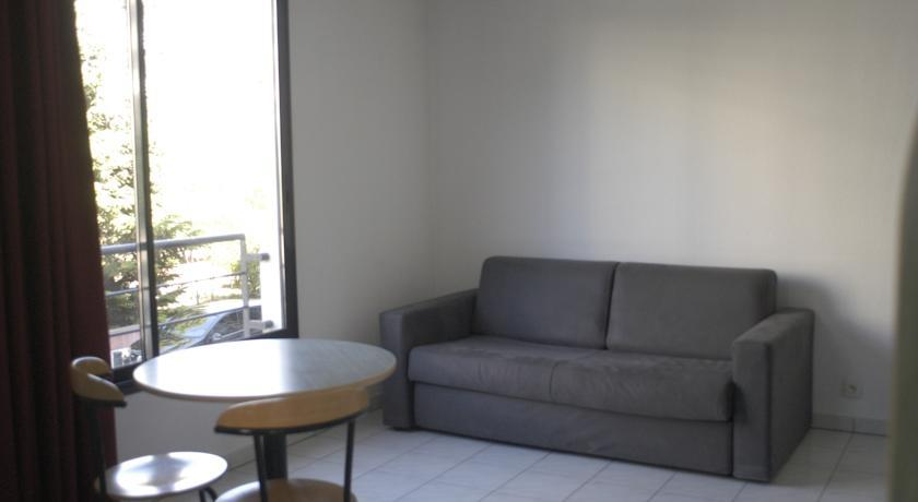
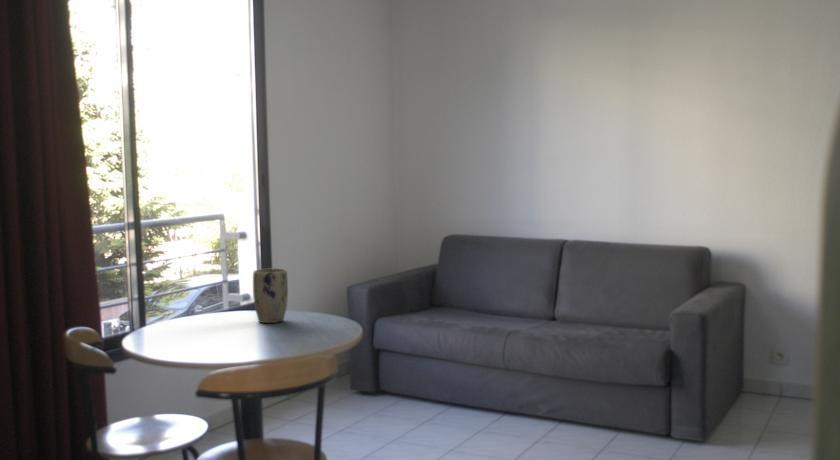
+ plant pot [252,267,289,324]
